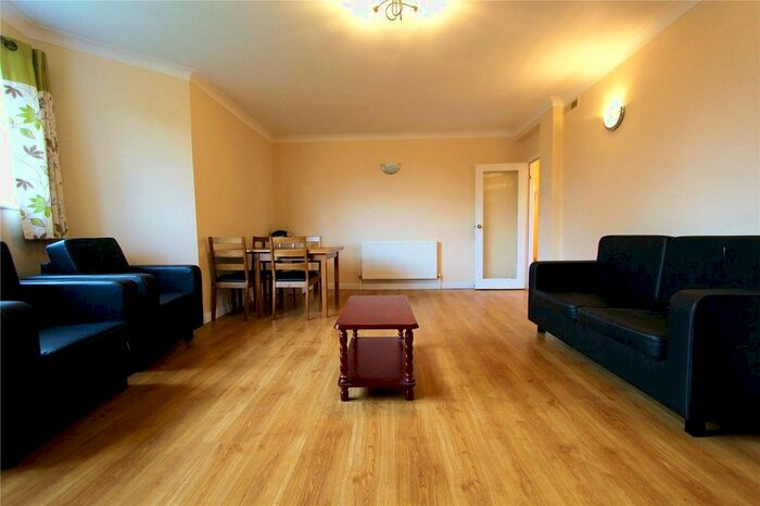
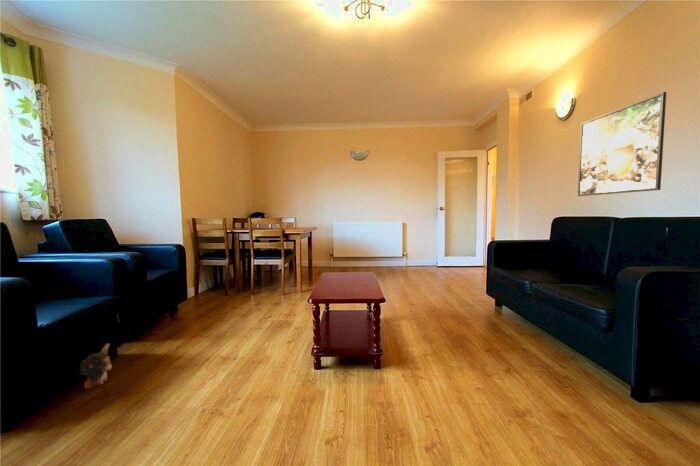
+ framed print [577,91,667,197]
+ plush toy [78,343,113,390]
